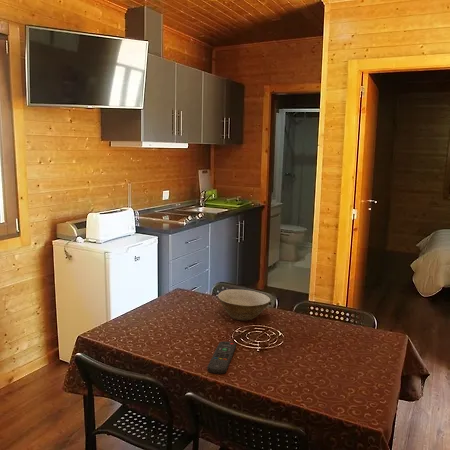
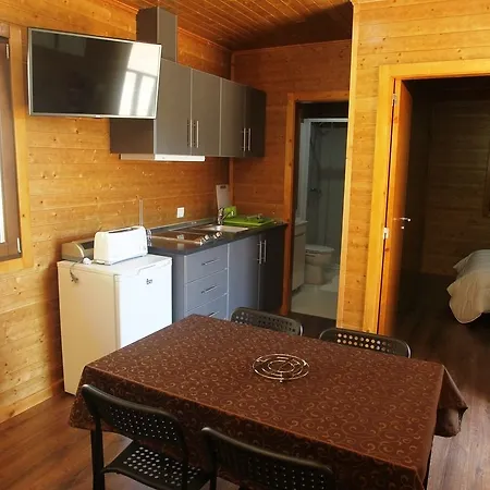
- bowl [217,288,271,321]
- remote control [206,341,237,375]
